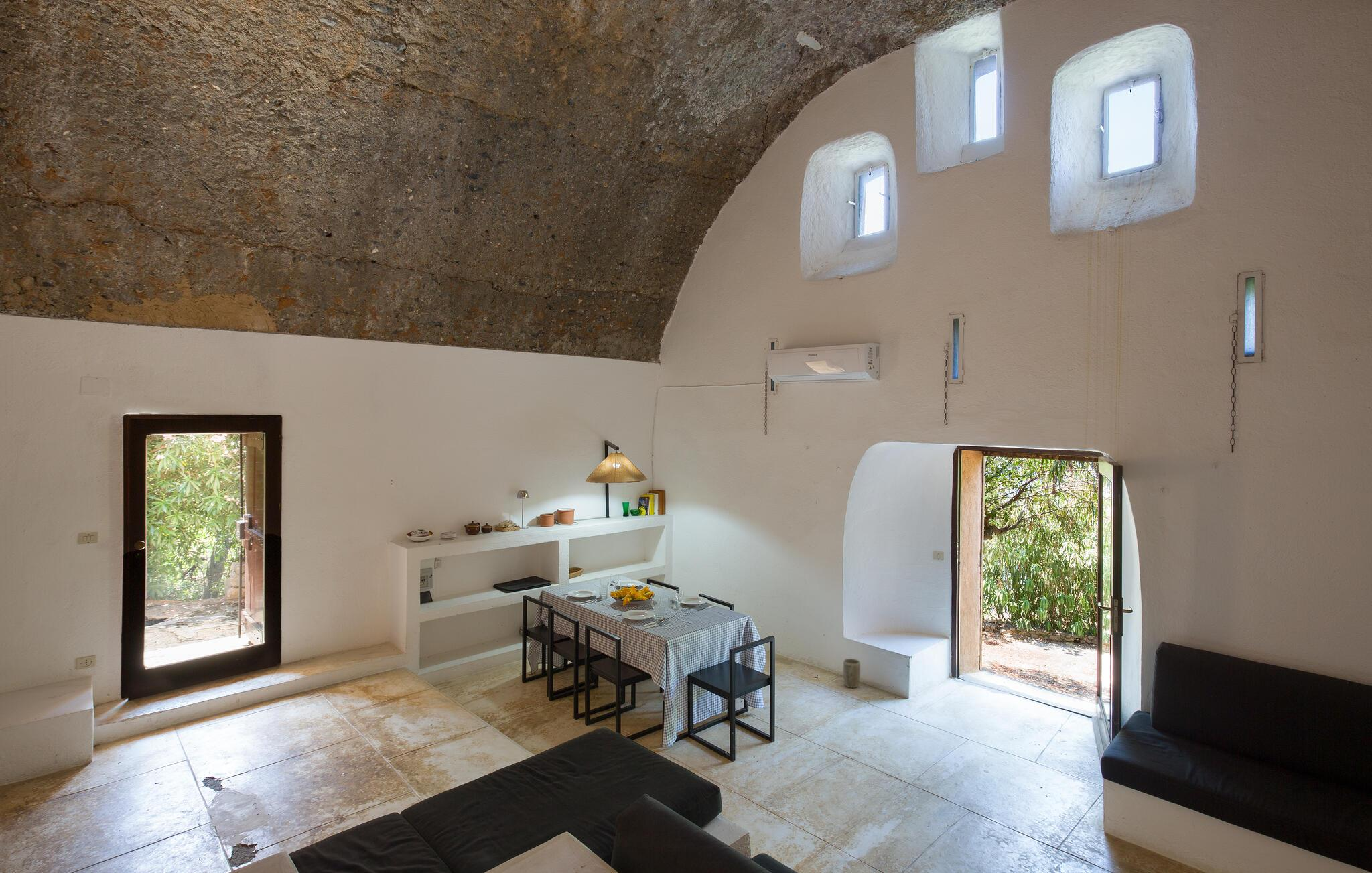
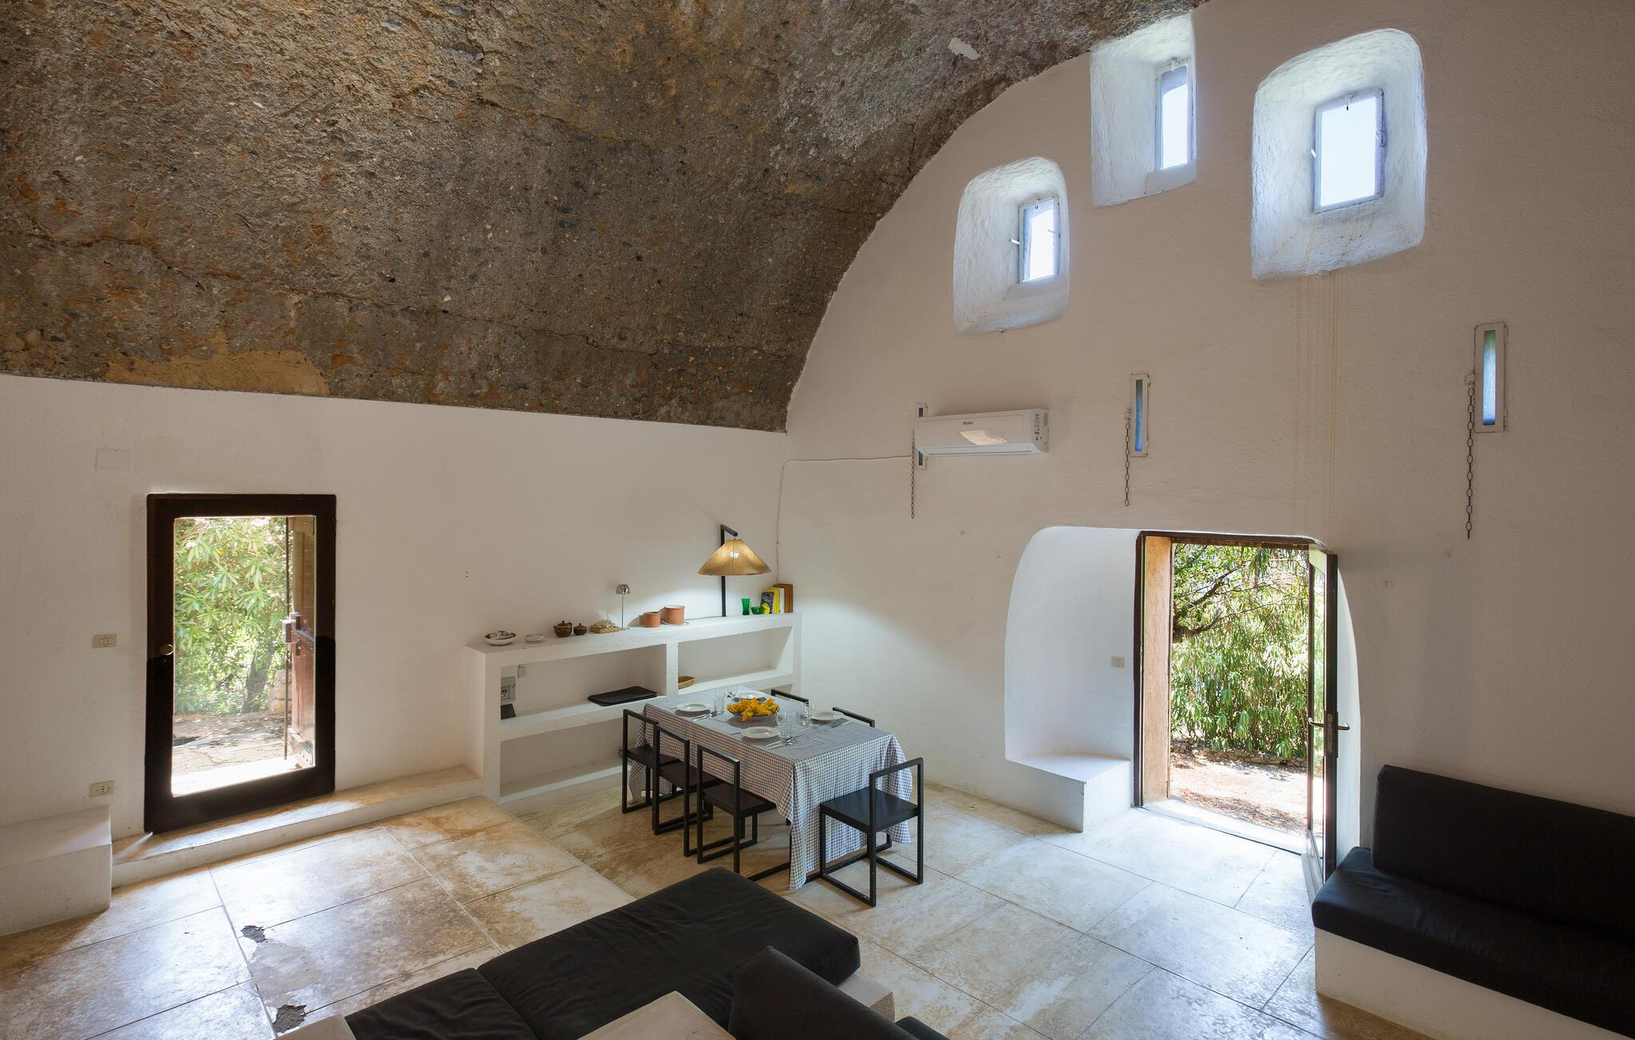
- plant pot [843,658,861,689]
